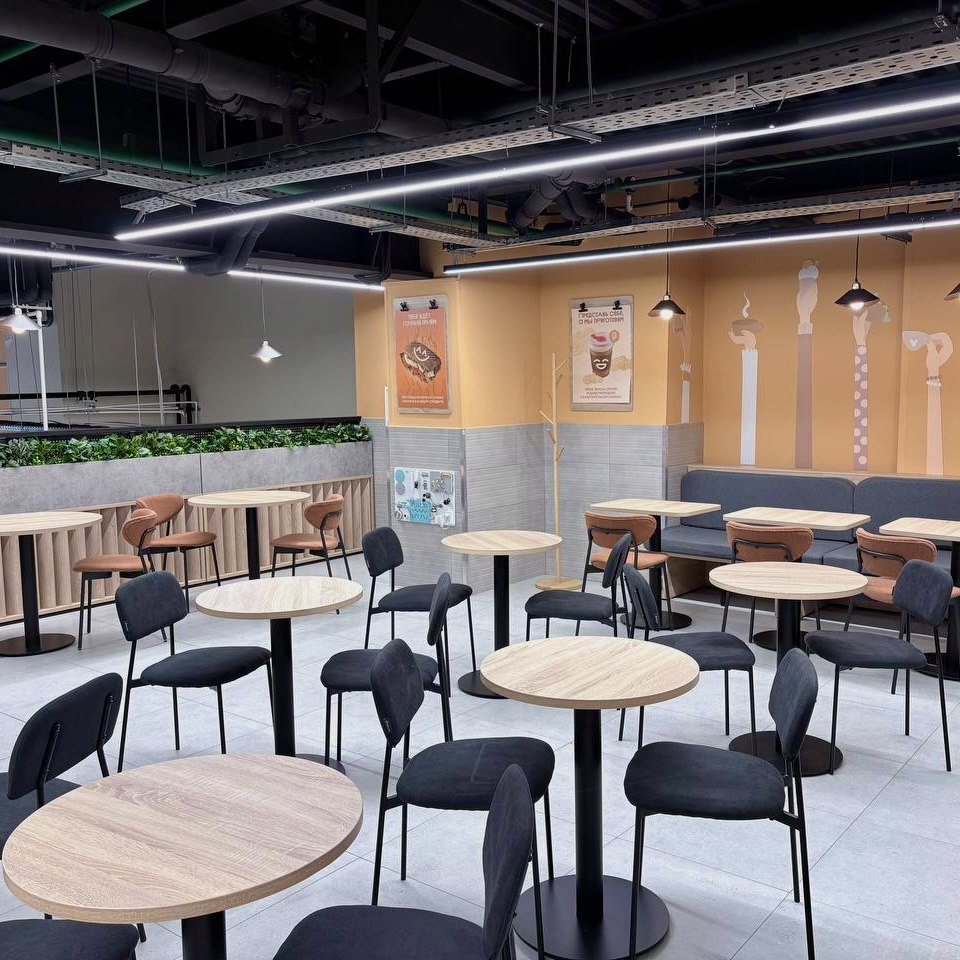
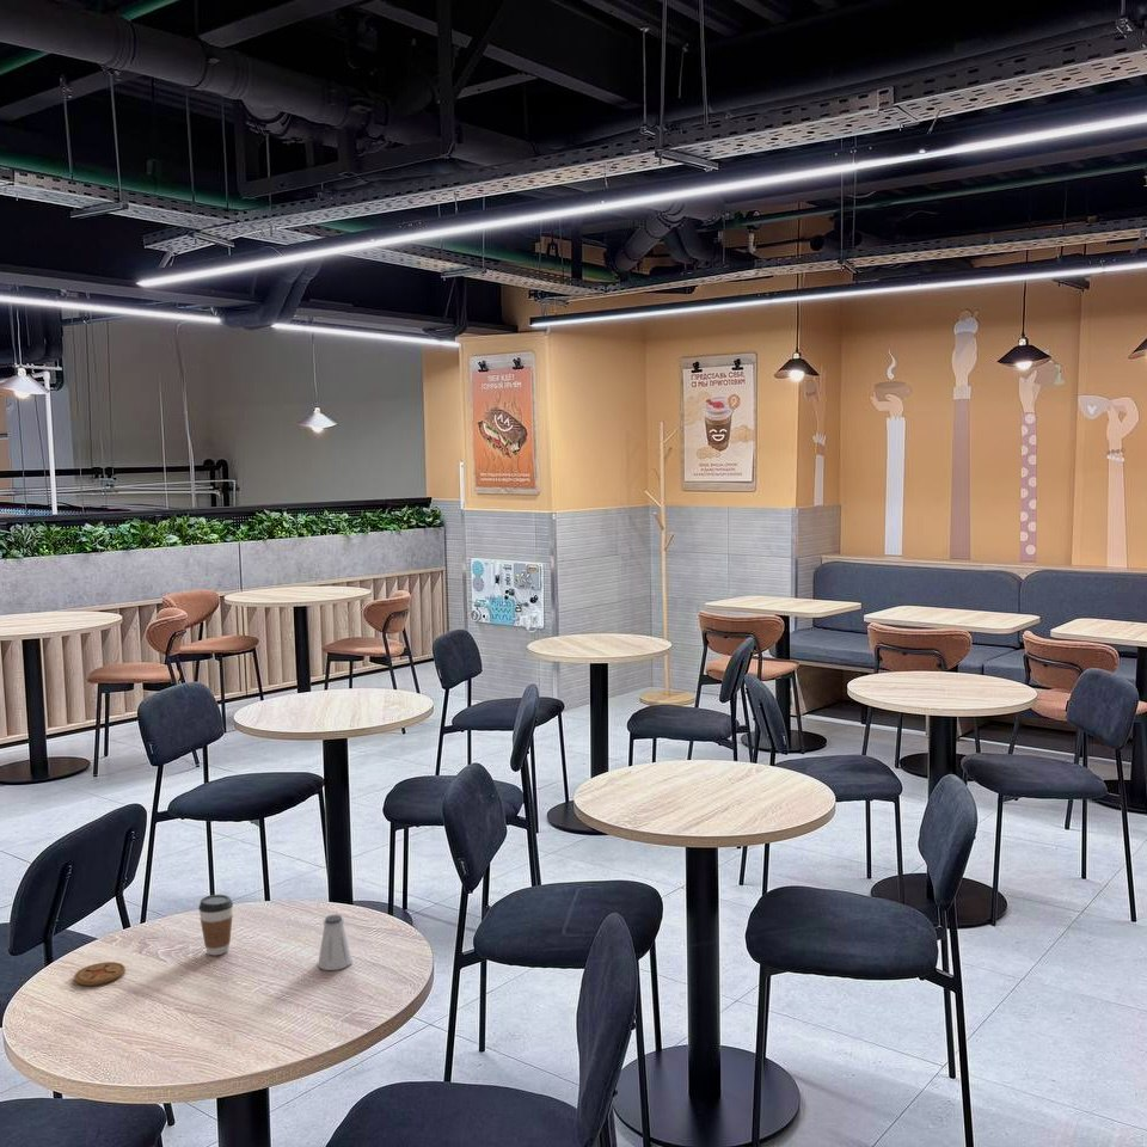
+ coaster [73,961,127,987]
+ coffee cup [197,894,234,956]
+ saltshaker [317,914,354,971]
